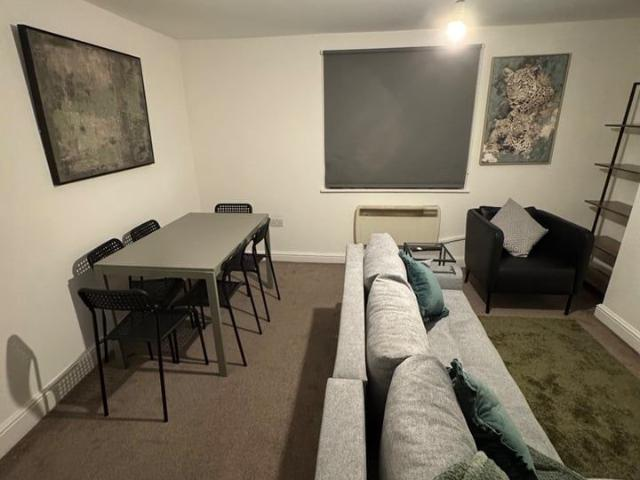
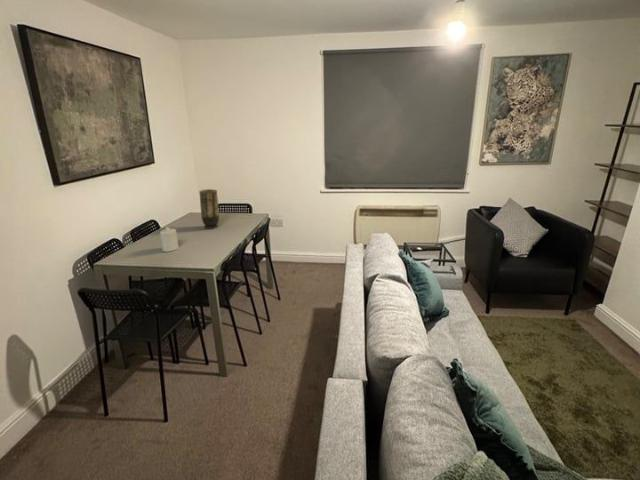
+ candle [159,226,180,253]
+ vase [198,188,220,230]
